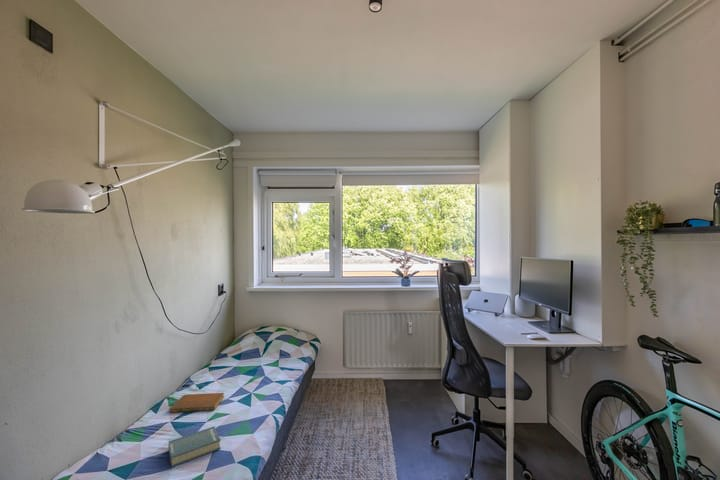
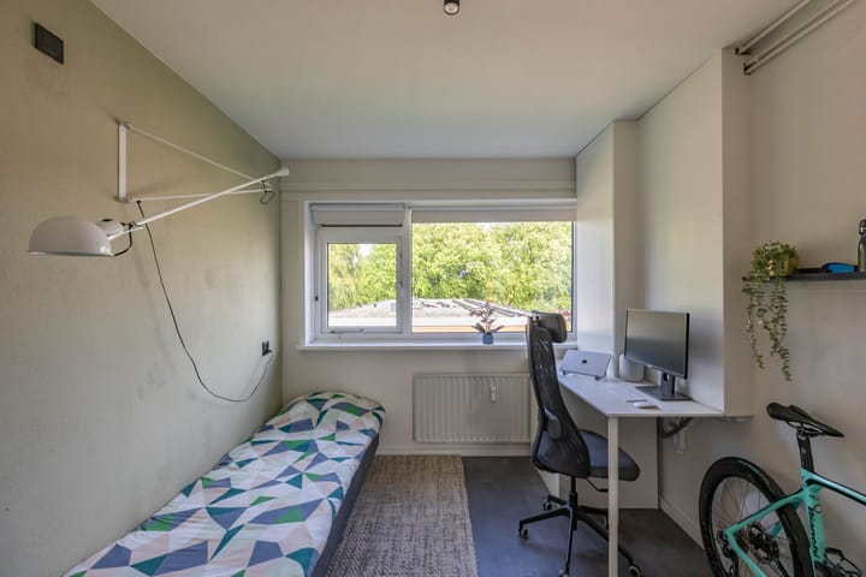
- hardback book [168,425,221,468]
- notebook [169,392,225,413]
